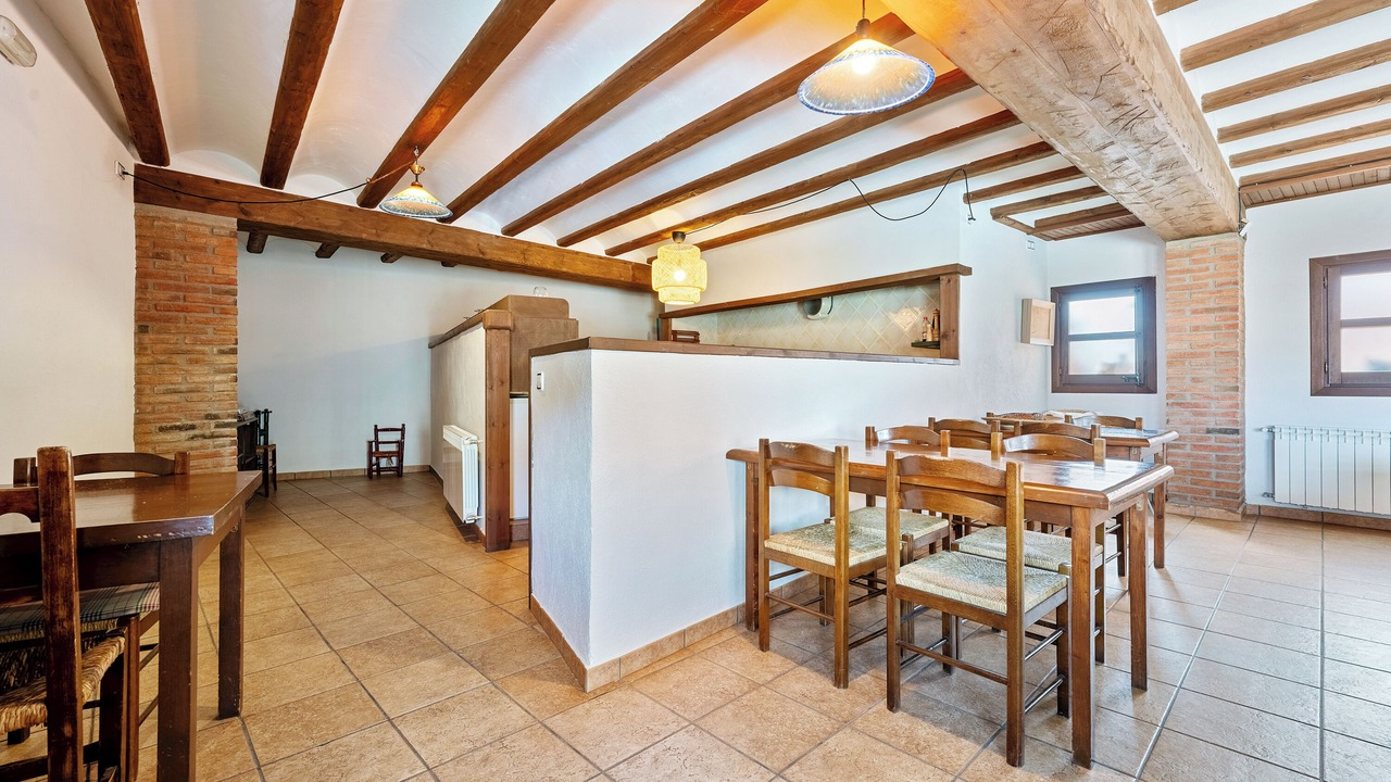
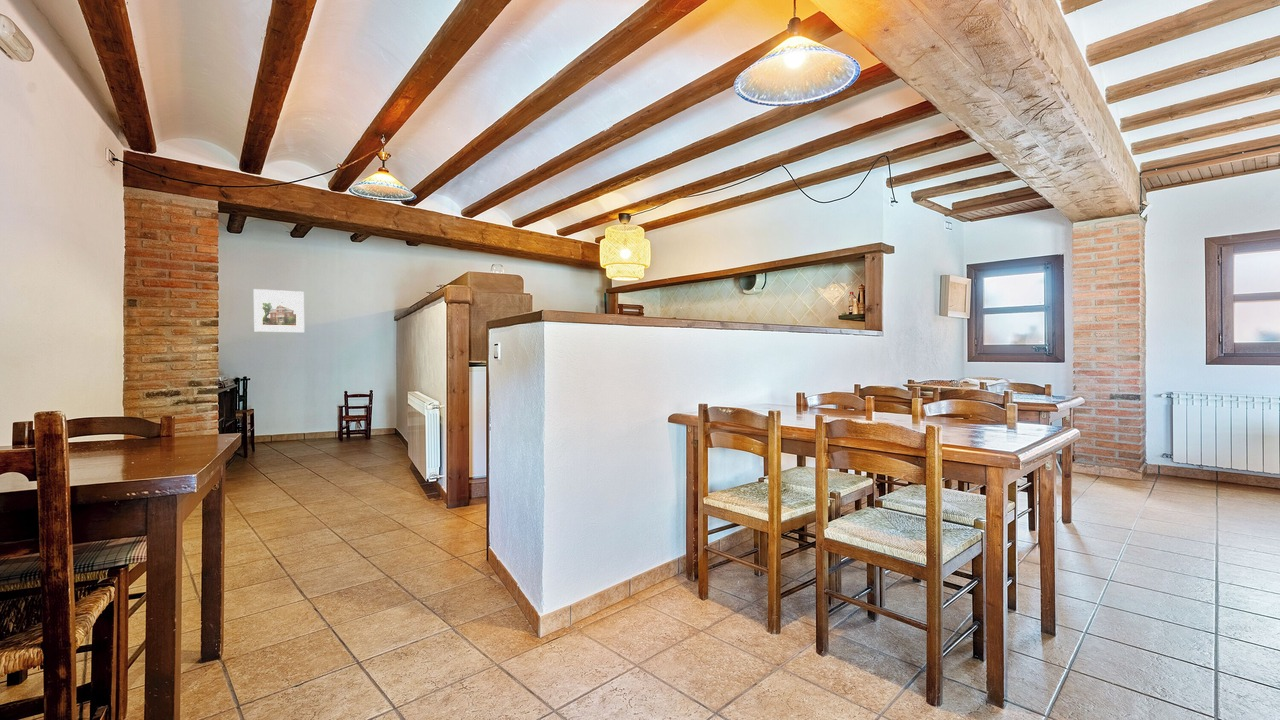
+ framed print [253,288,305,333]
